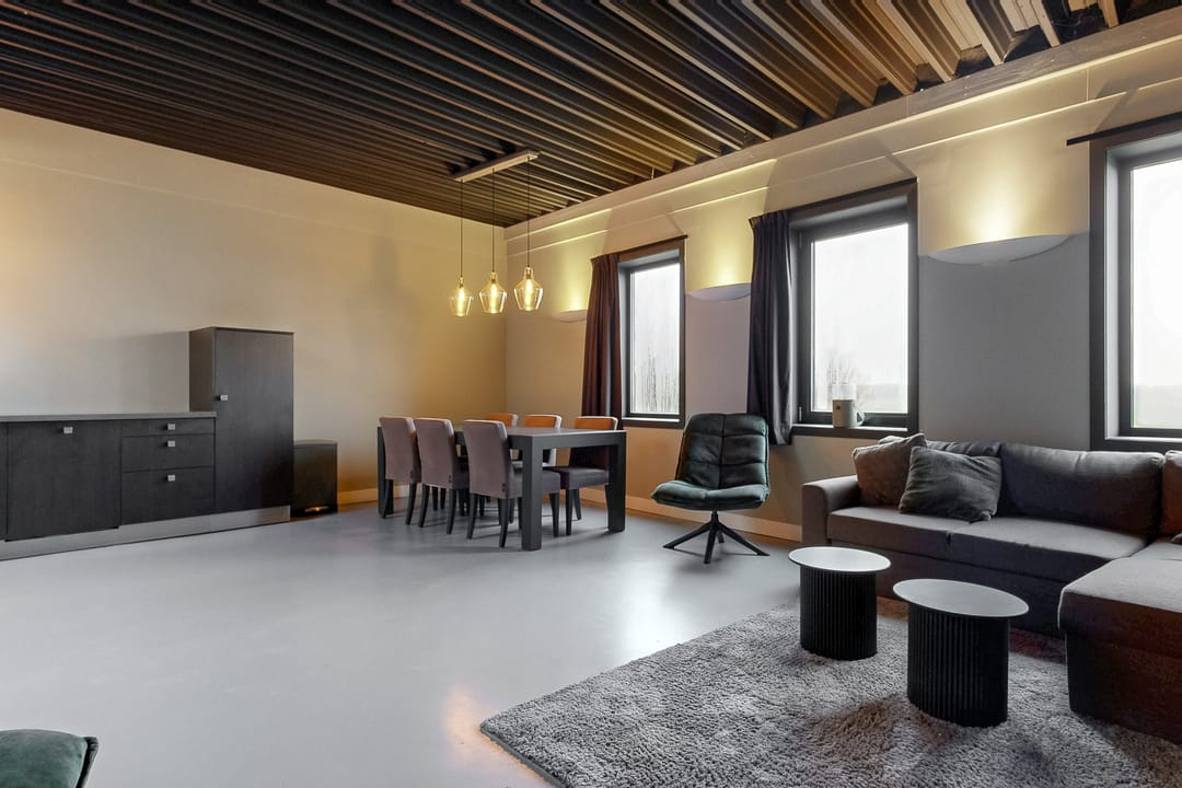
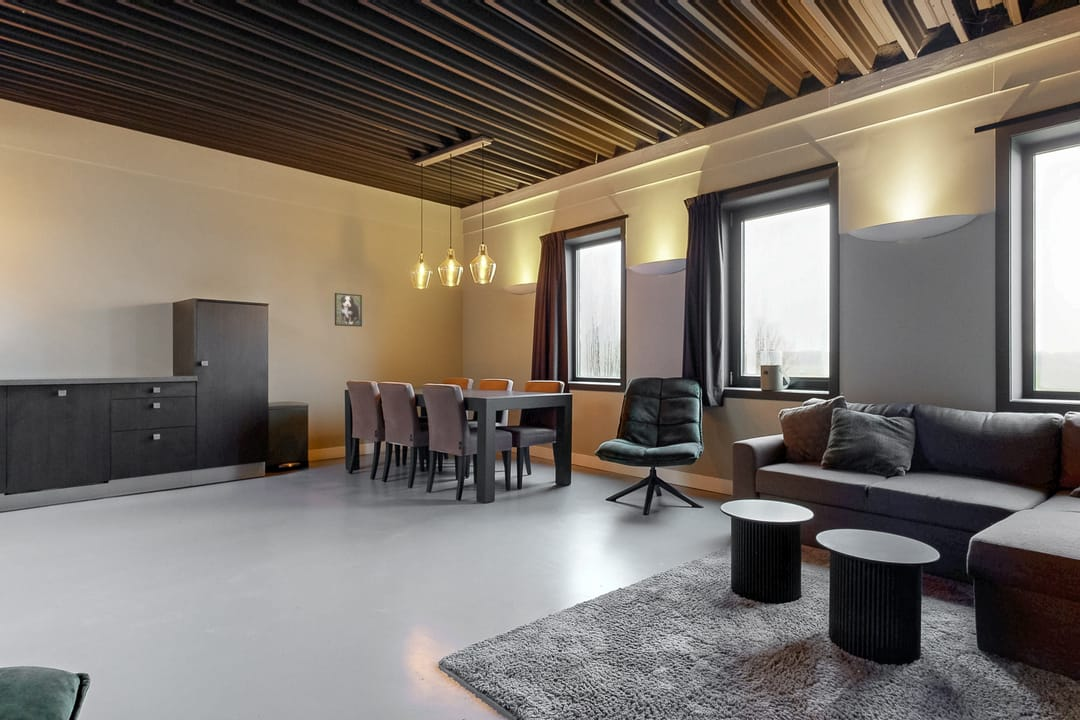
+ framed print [334,292,363,328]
